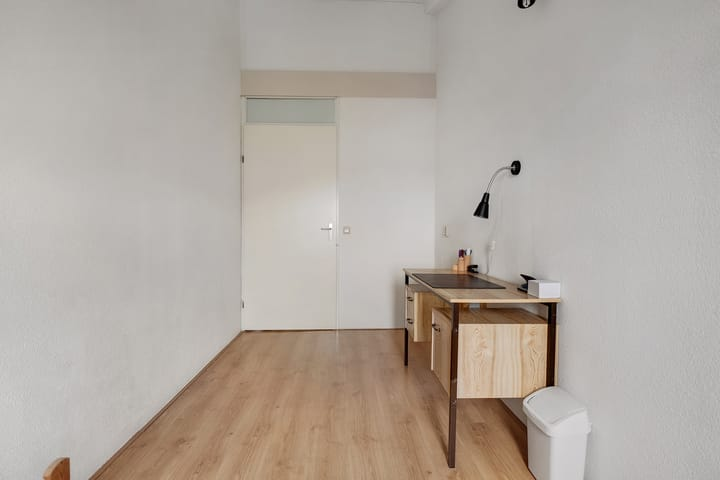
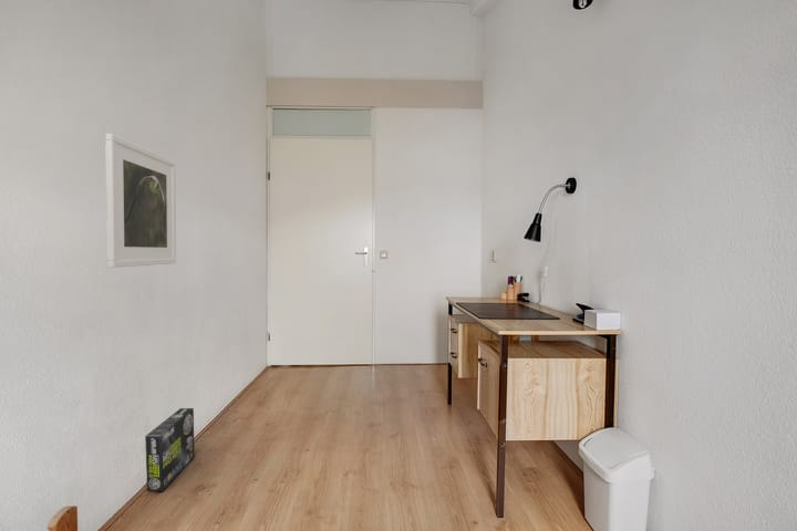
+ box [144,407,196,492]
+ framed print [104,133,177,269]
